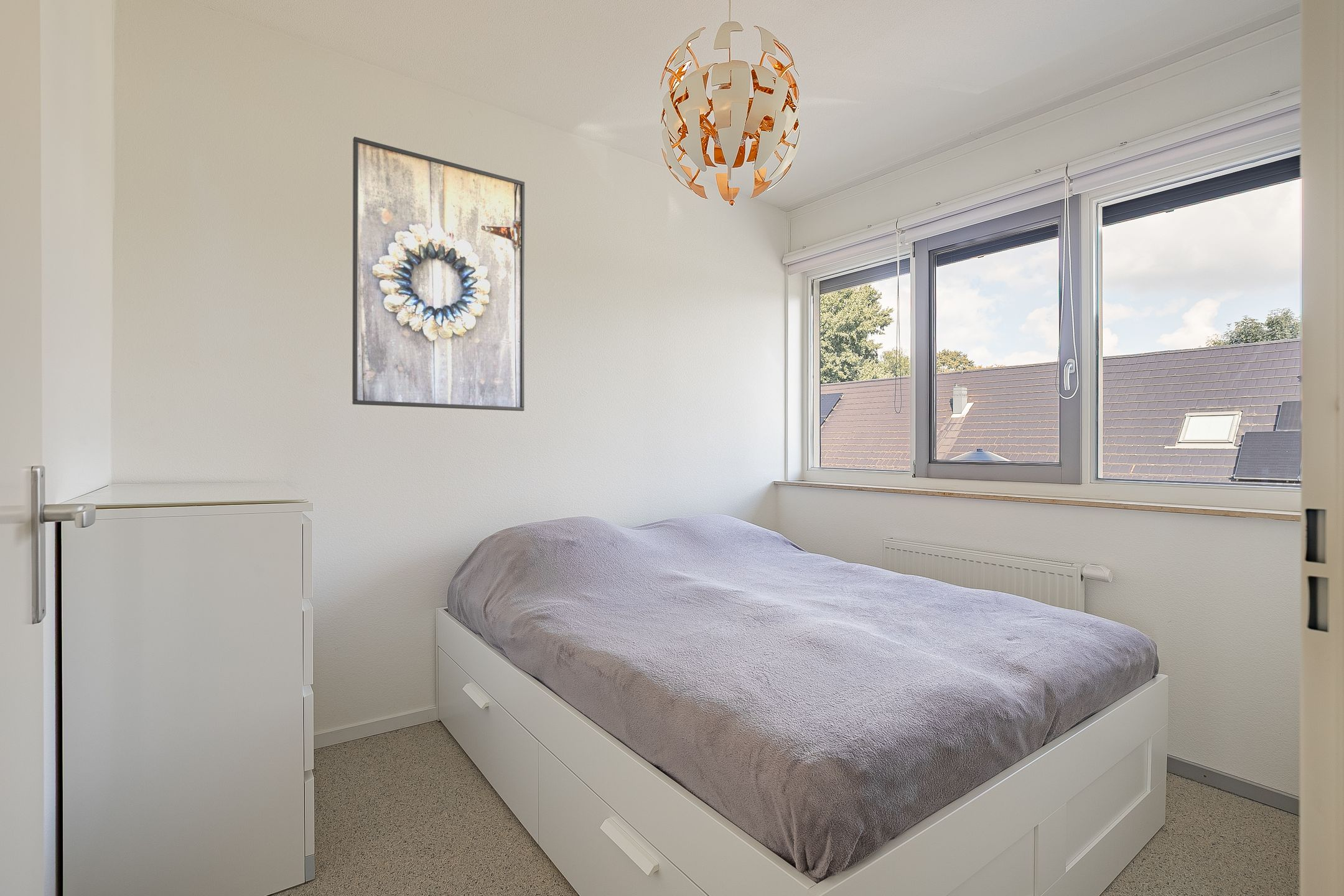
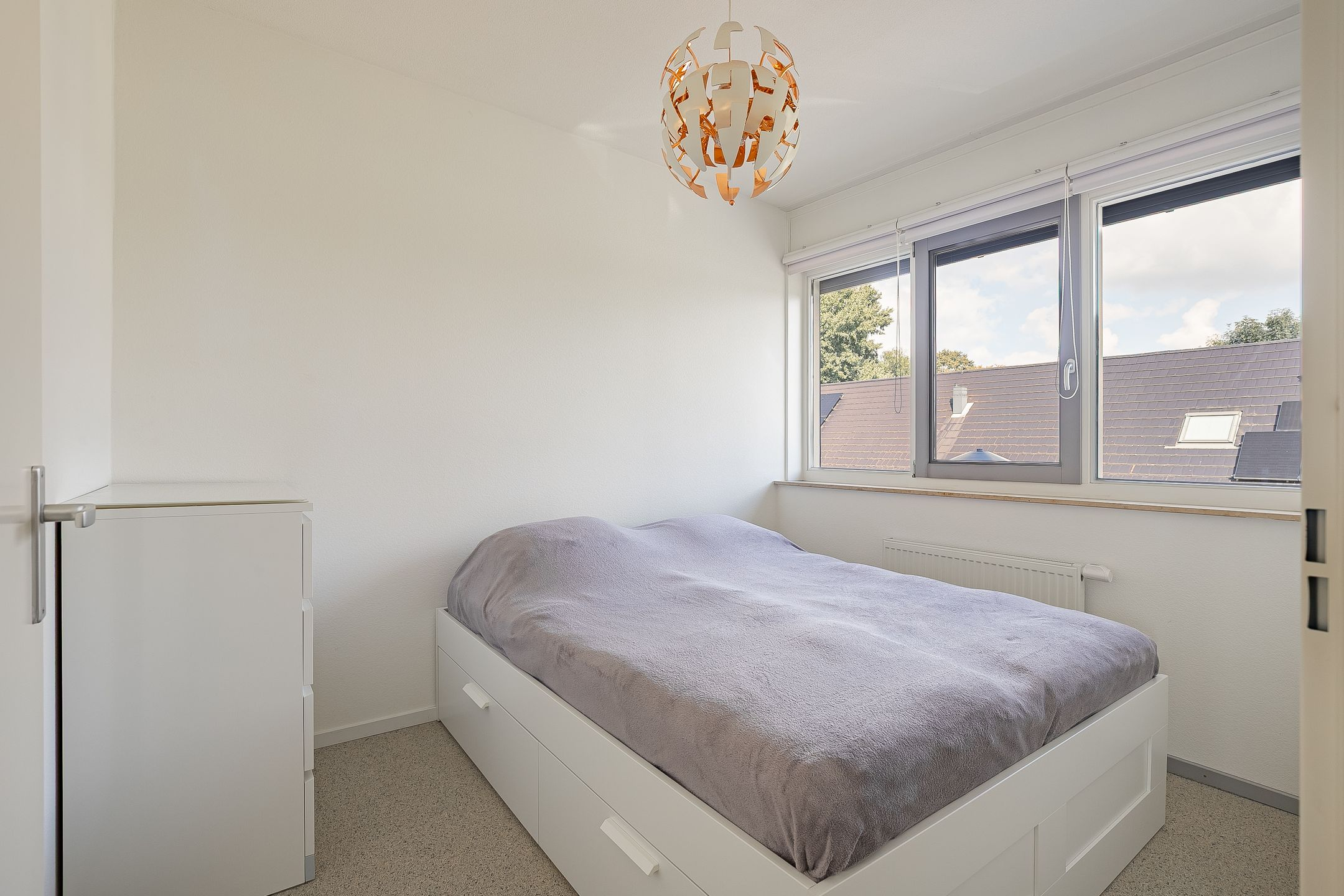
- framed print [352,136,525,412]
